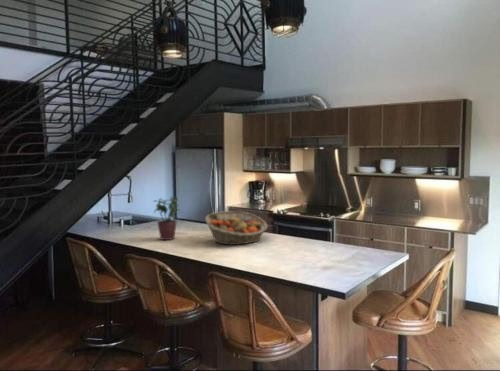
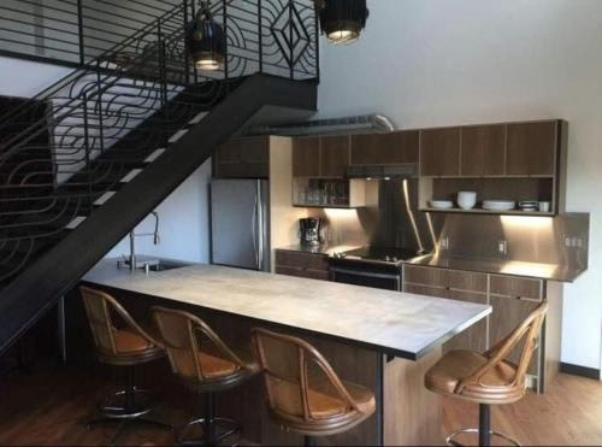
- potted plant [153,195,179,241]
- fruit basket [204,210,269,246]
